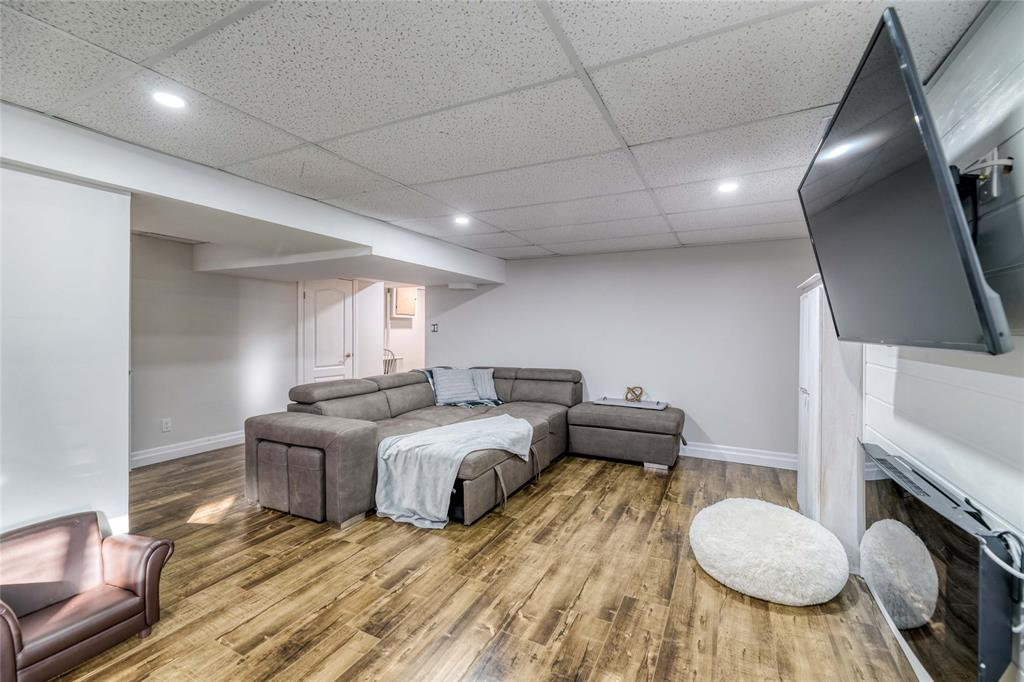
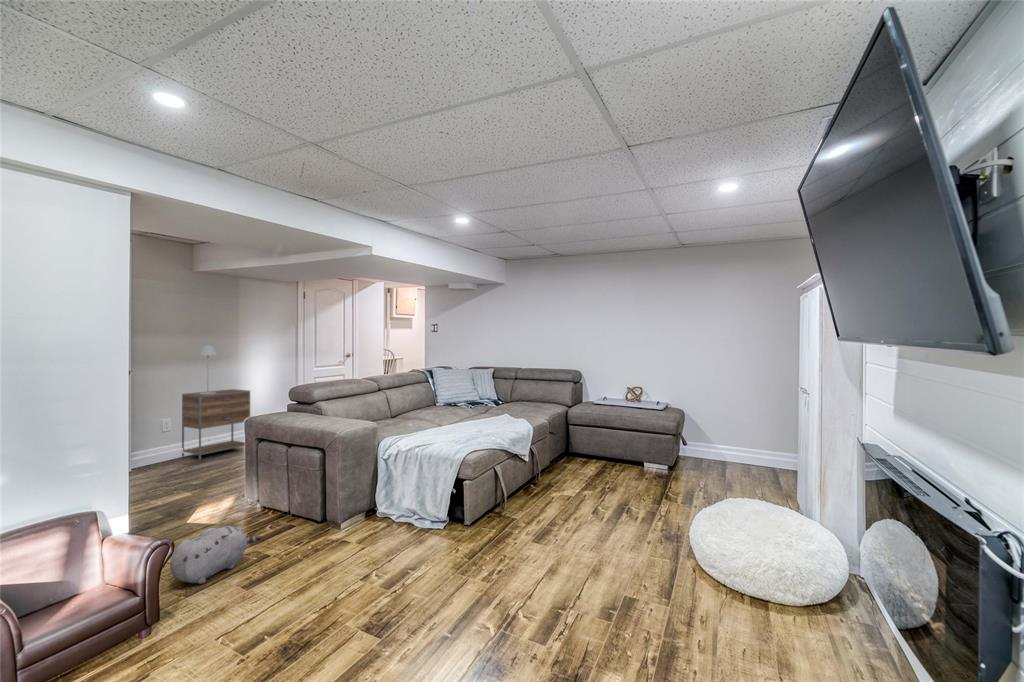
+ plush toy [169,525,262,585]
+ table lamp [197,345,219,394]
+ nightstand [181,388,251,461]
